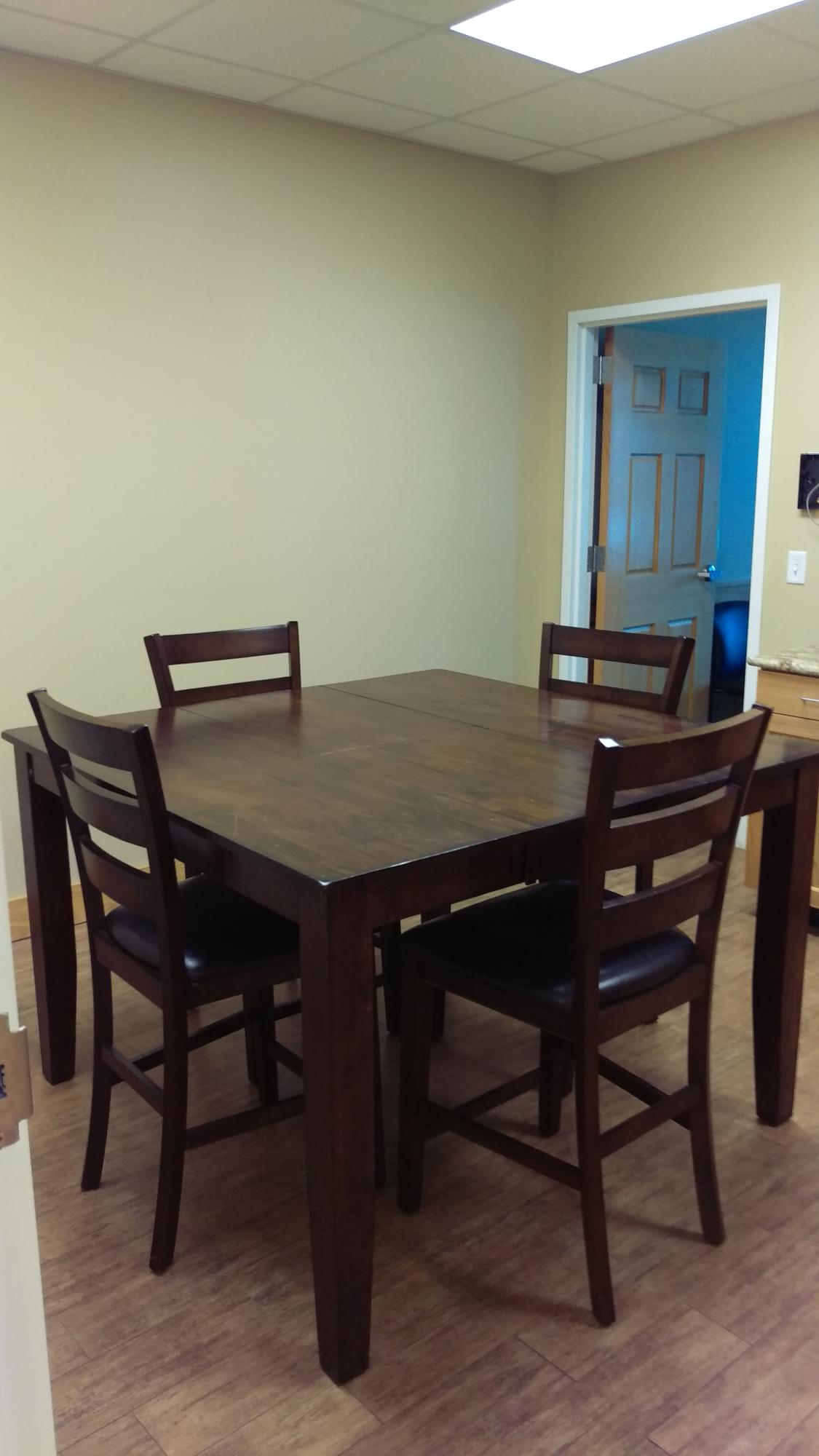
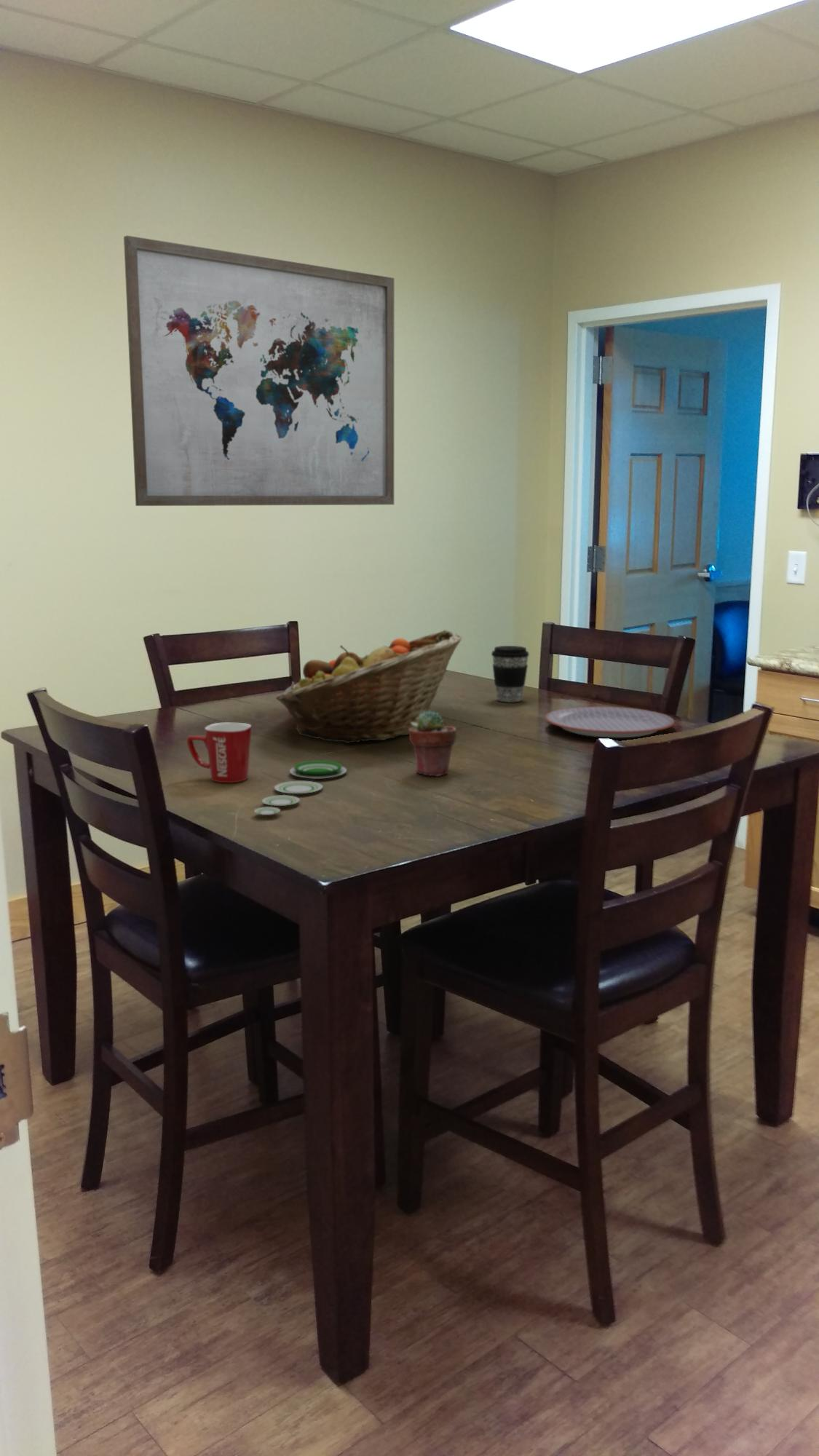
+ coffee cup [491,645,530,703]
+ potted succulent [408,710,457,777]
+ plate [545,705,676,738]
+ fruit basket [275,629,462,744]
+ wall art [123,235,395,507]
+ plate [253,759,347,816]
+ mug [186,721,252,783]
